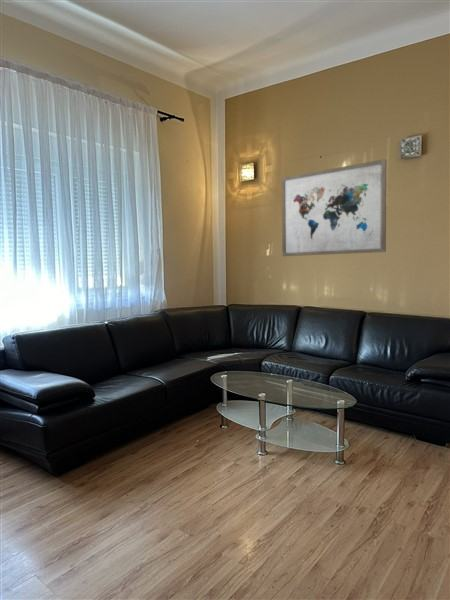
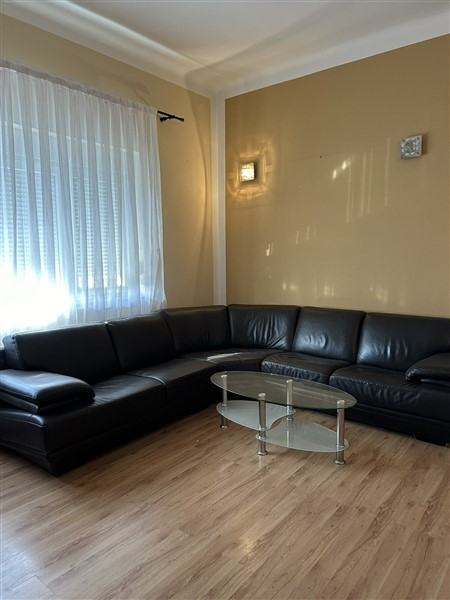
- wall art [281,158,387,257]
